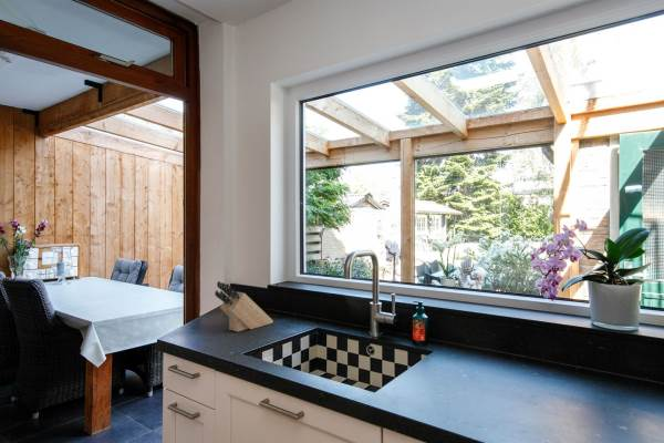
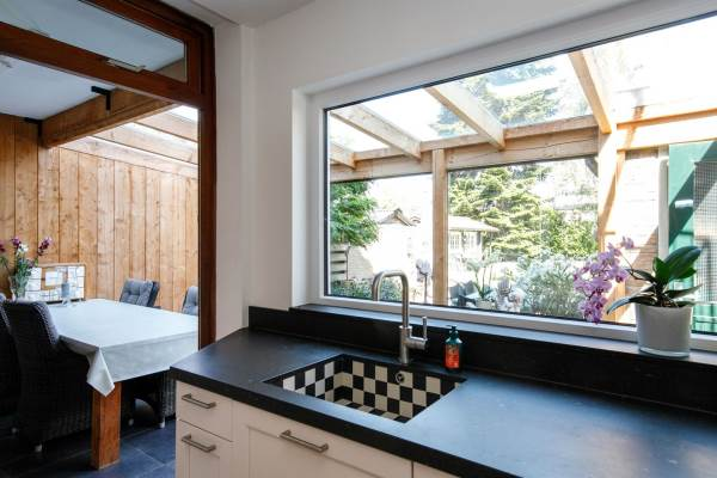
- knife block [214,280,274,333]
